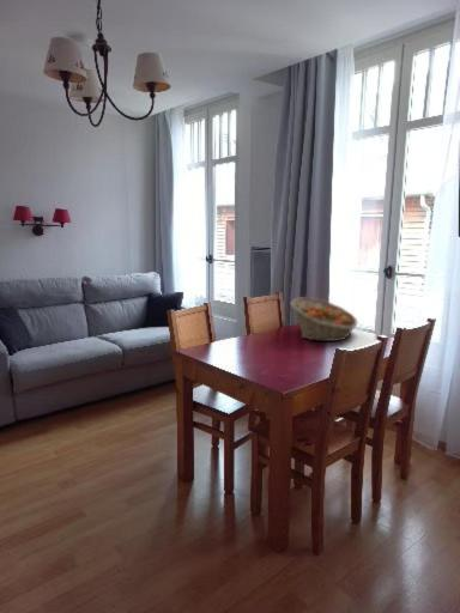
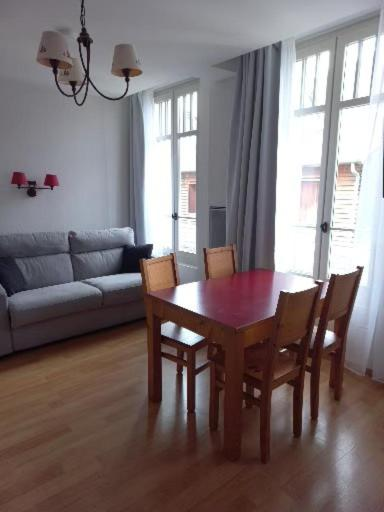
- fruit basket [290,296,358,342]
